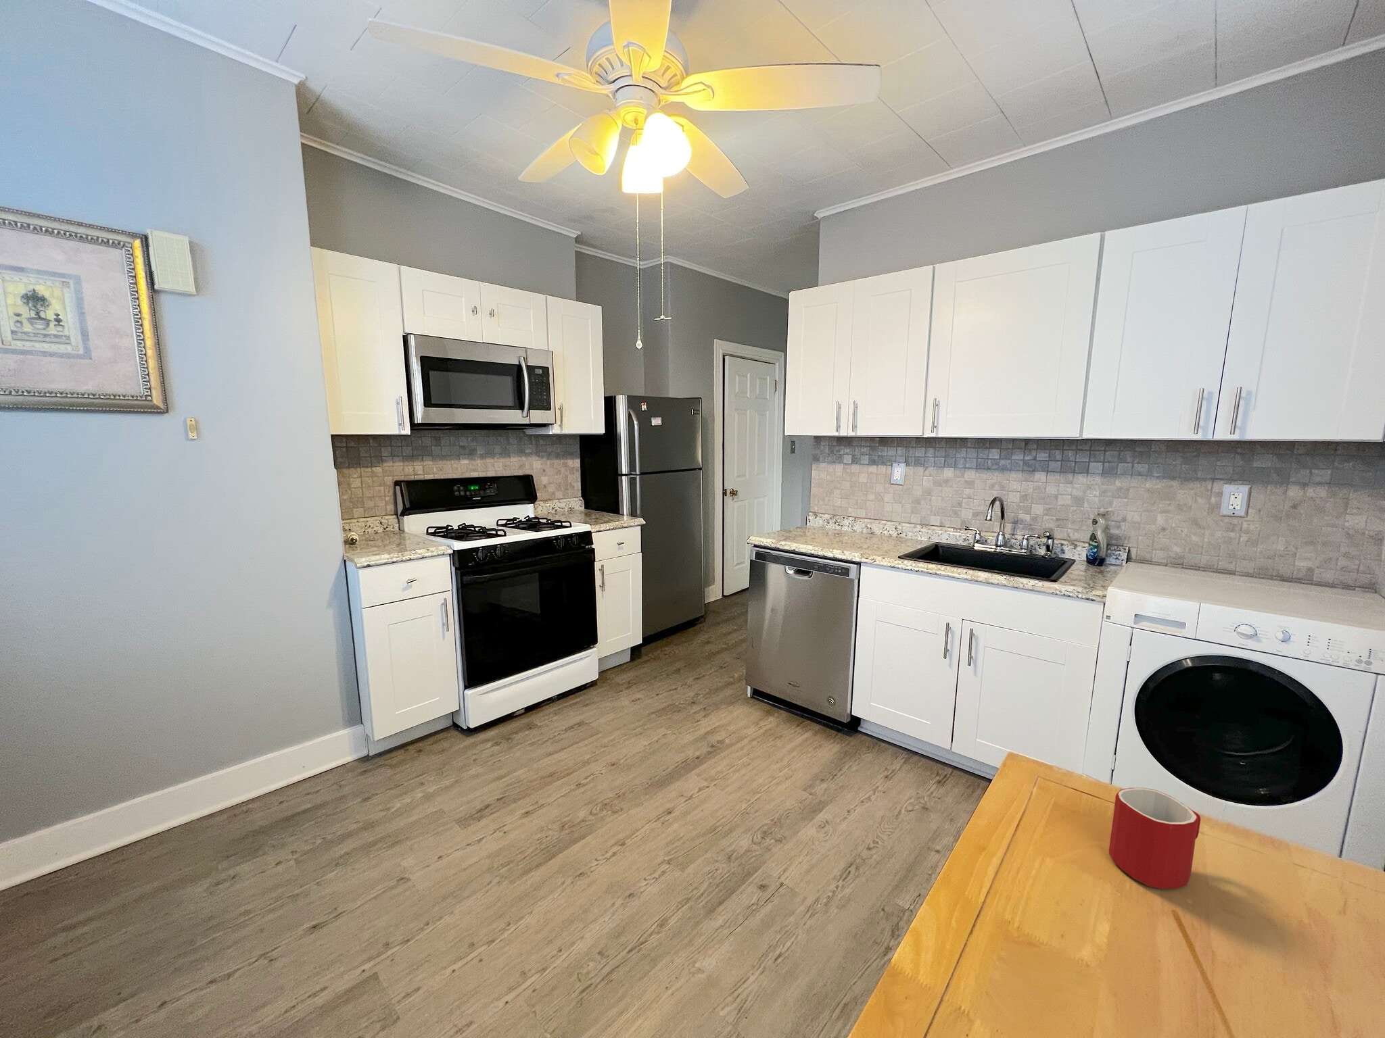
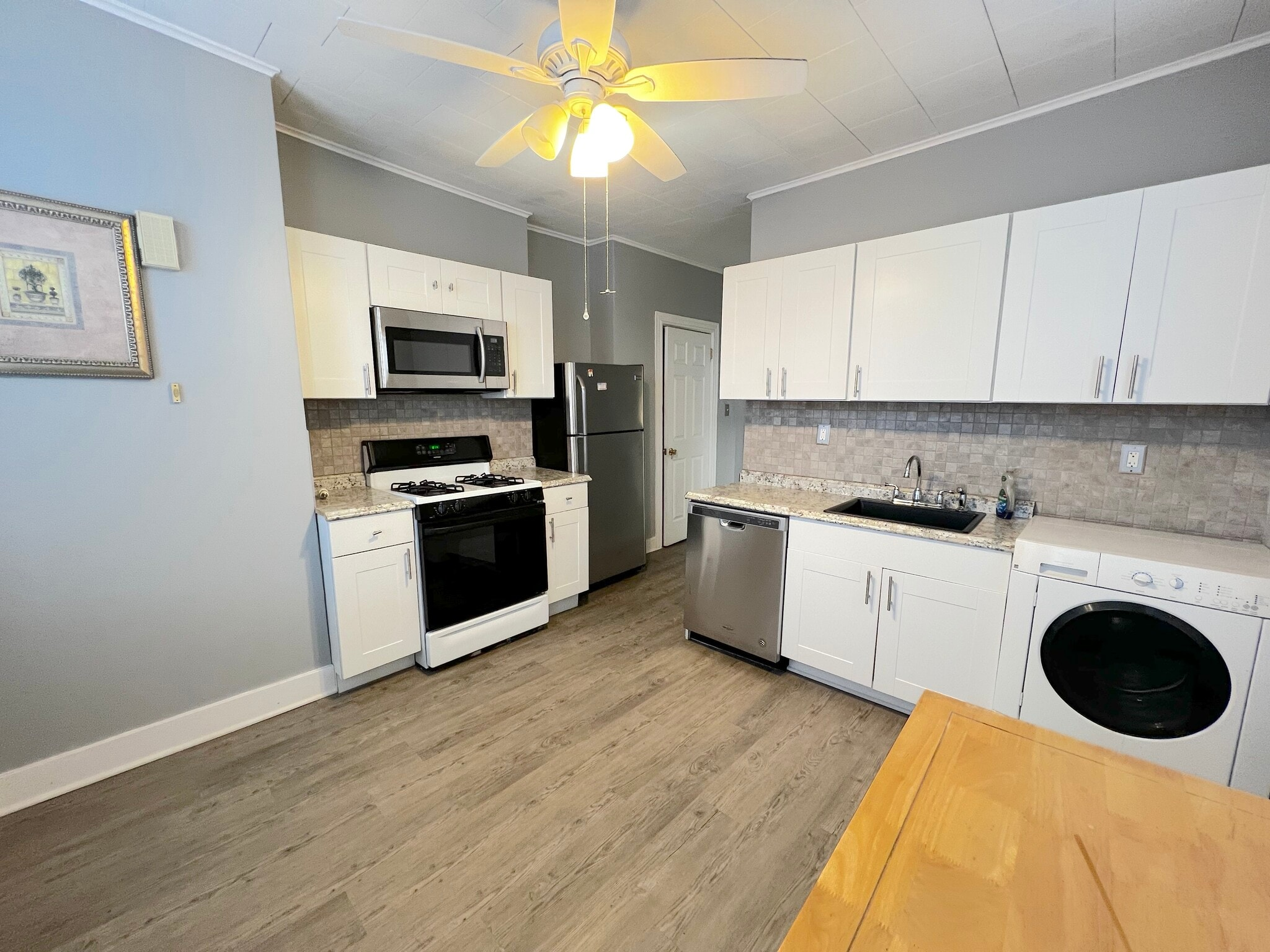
- mug [1108,787,1201,890]
